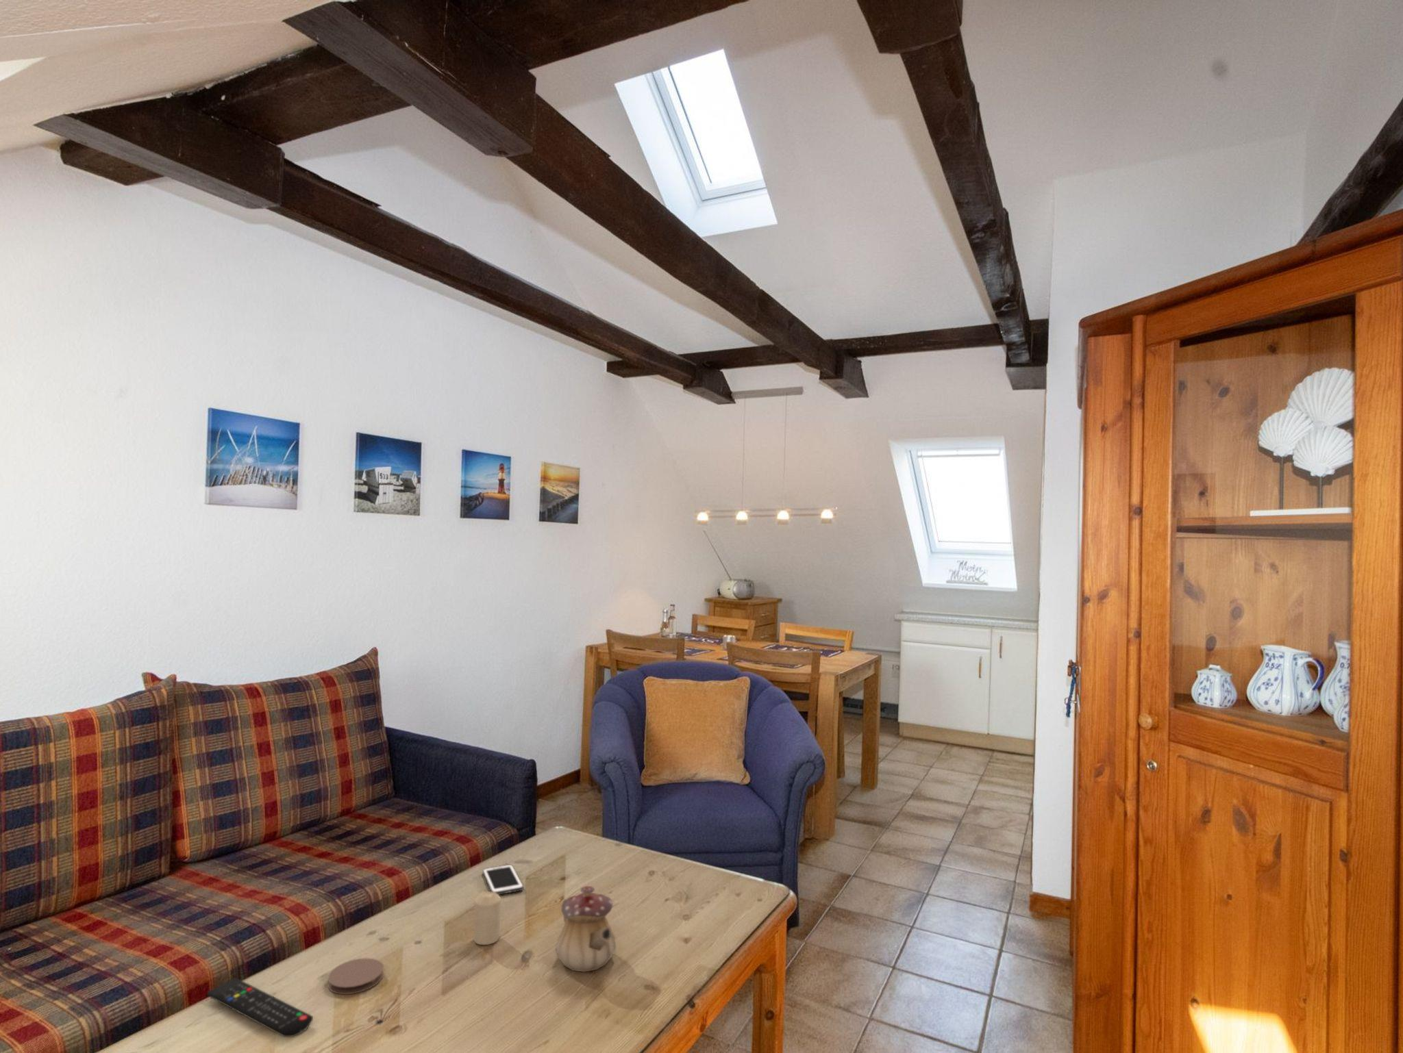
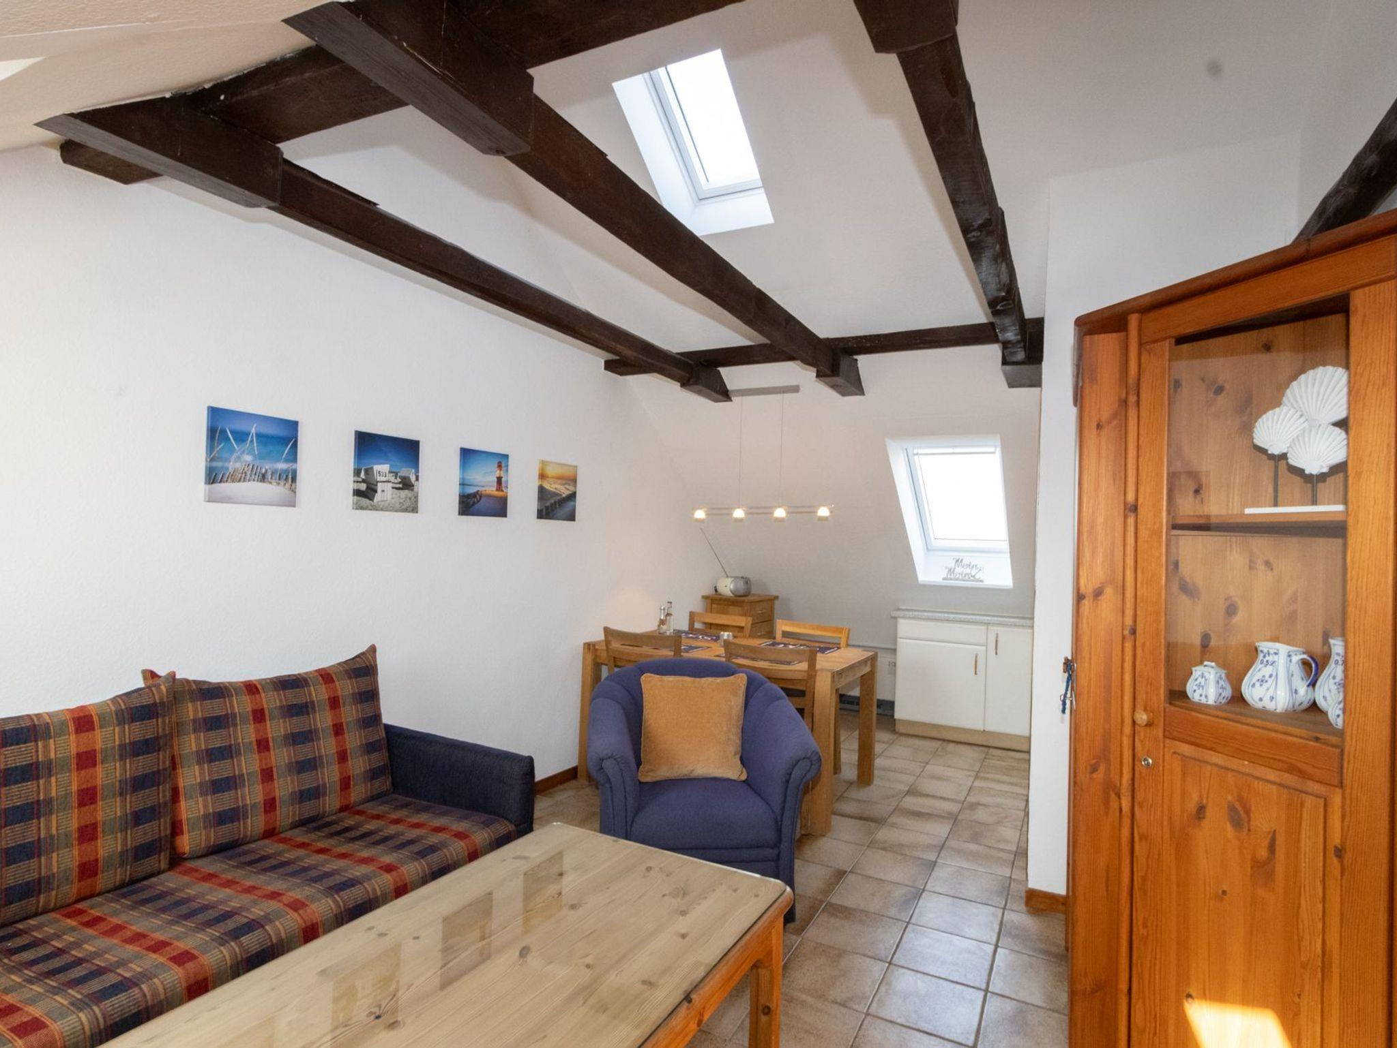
- candle [474,890,501,946]
- cell phone [482,864,524,896]
- remote control [206,977,314,1038]
- coaster [326,957,384,994]
- teapot [555,885,616,973]
